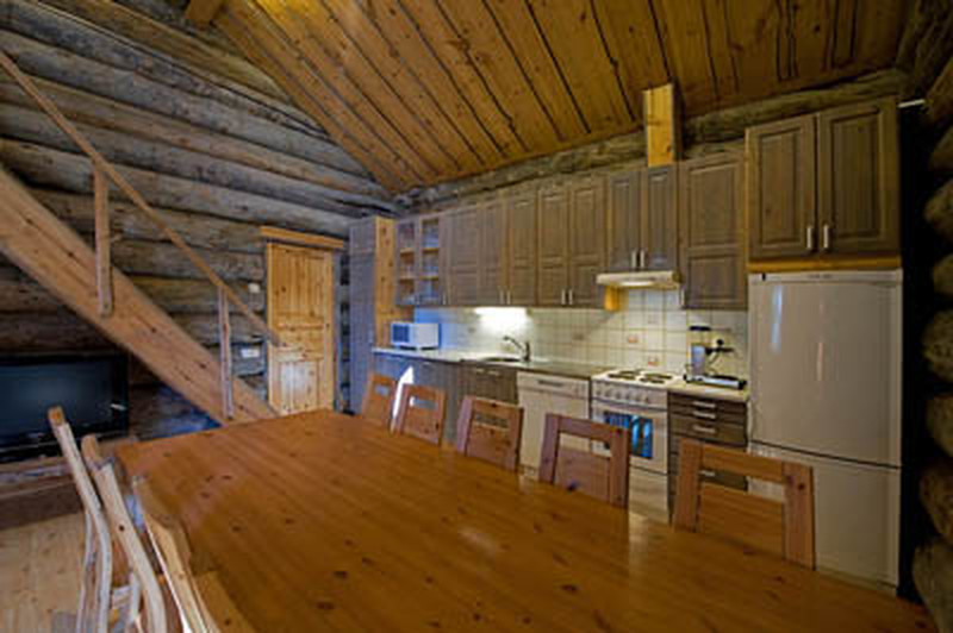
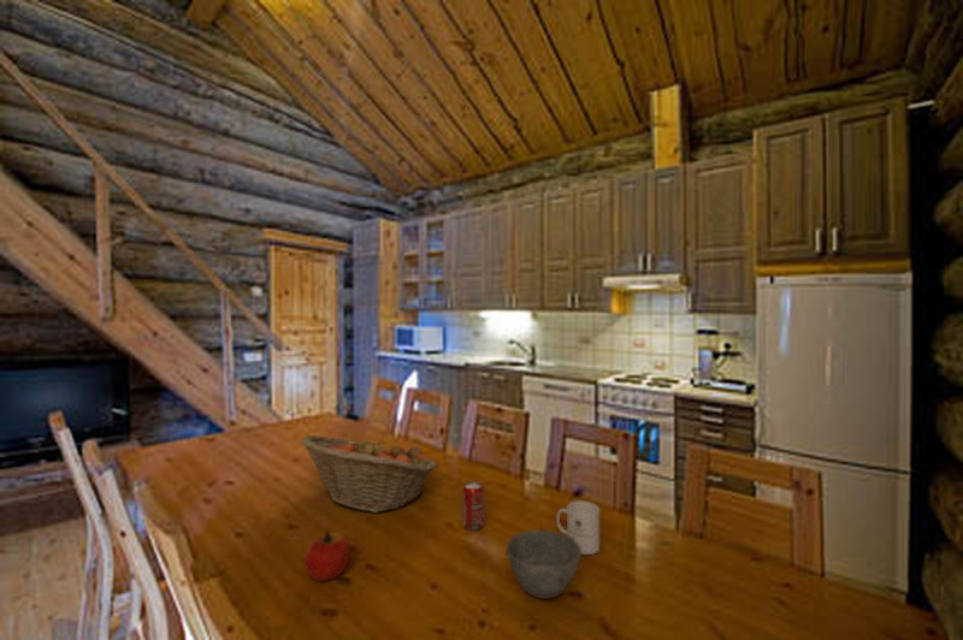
+ apple [303,529,350,582]
+ bowl [506,529,583,599]
+ mug [555,500,601,556]
+ fruit basket [300,434,438,514]
+ beverage can [461,481,485,532]
